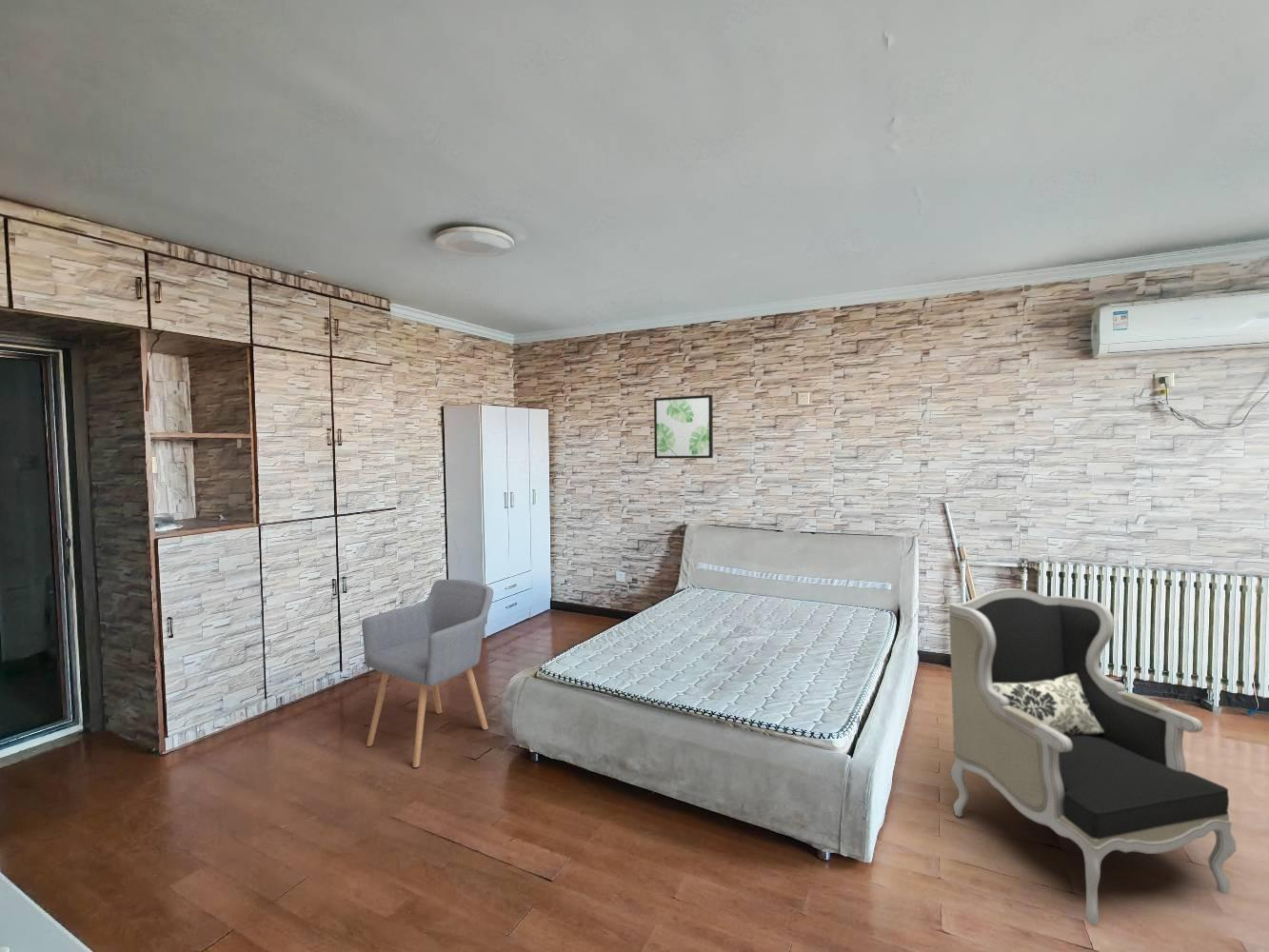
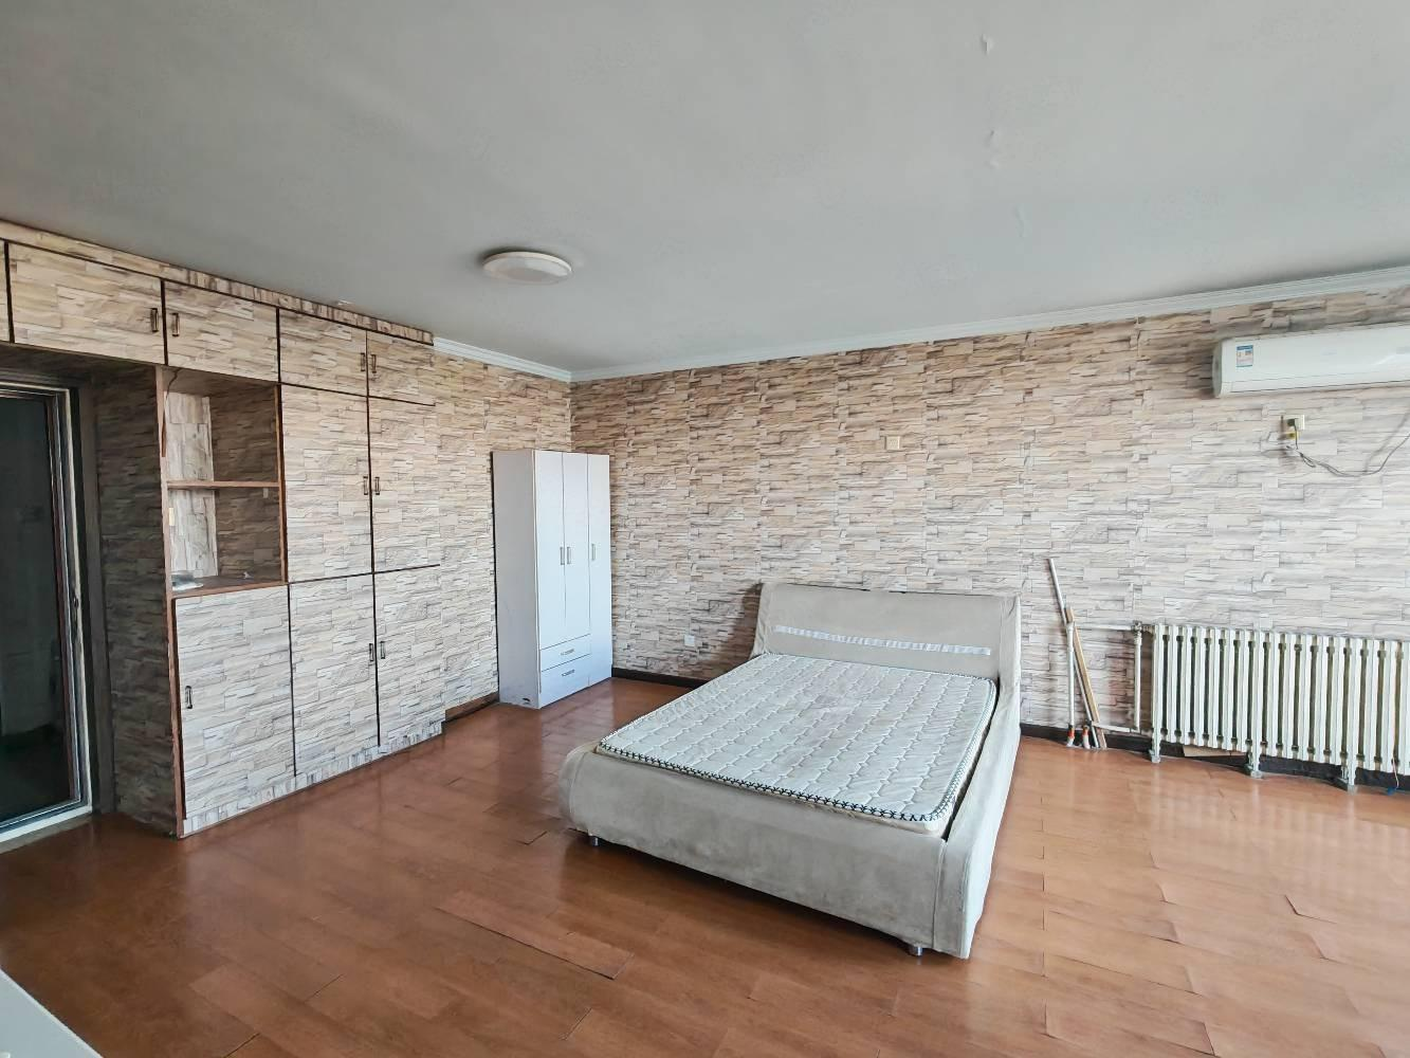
- wall art [653,394,714,460]
- chair [361,579,494,769]
- armchair [948,587,1237,925]
